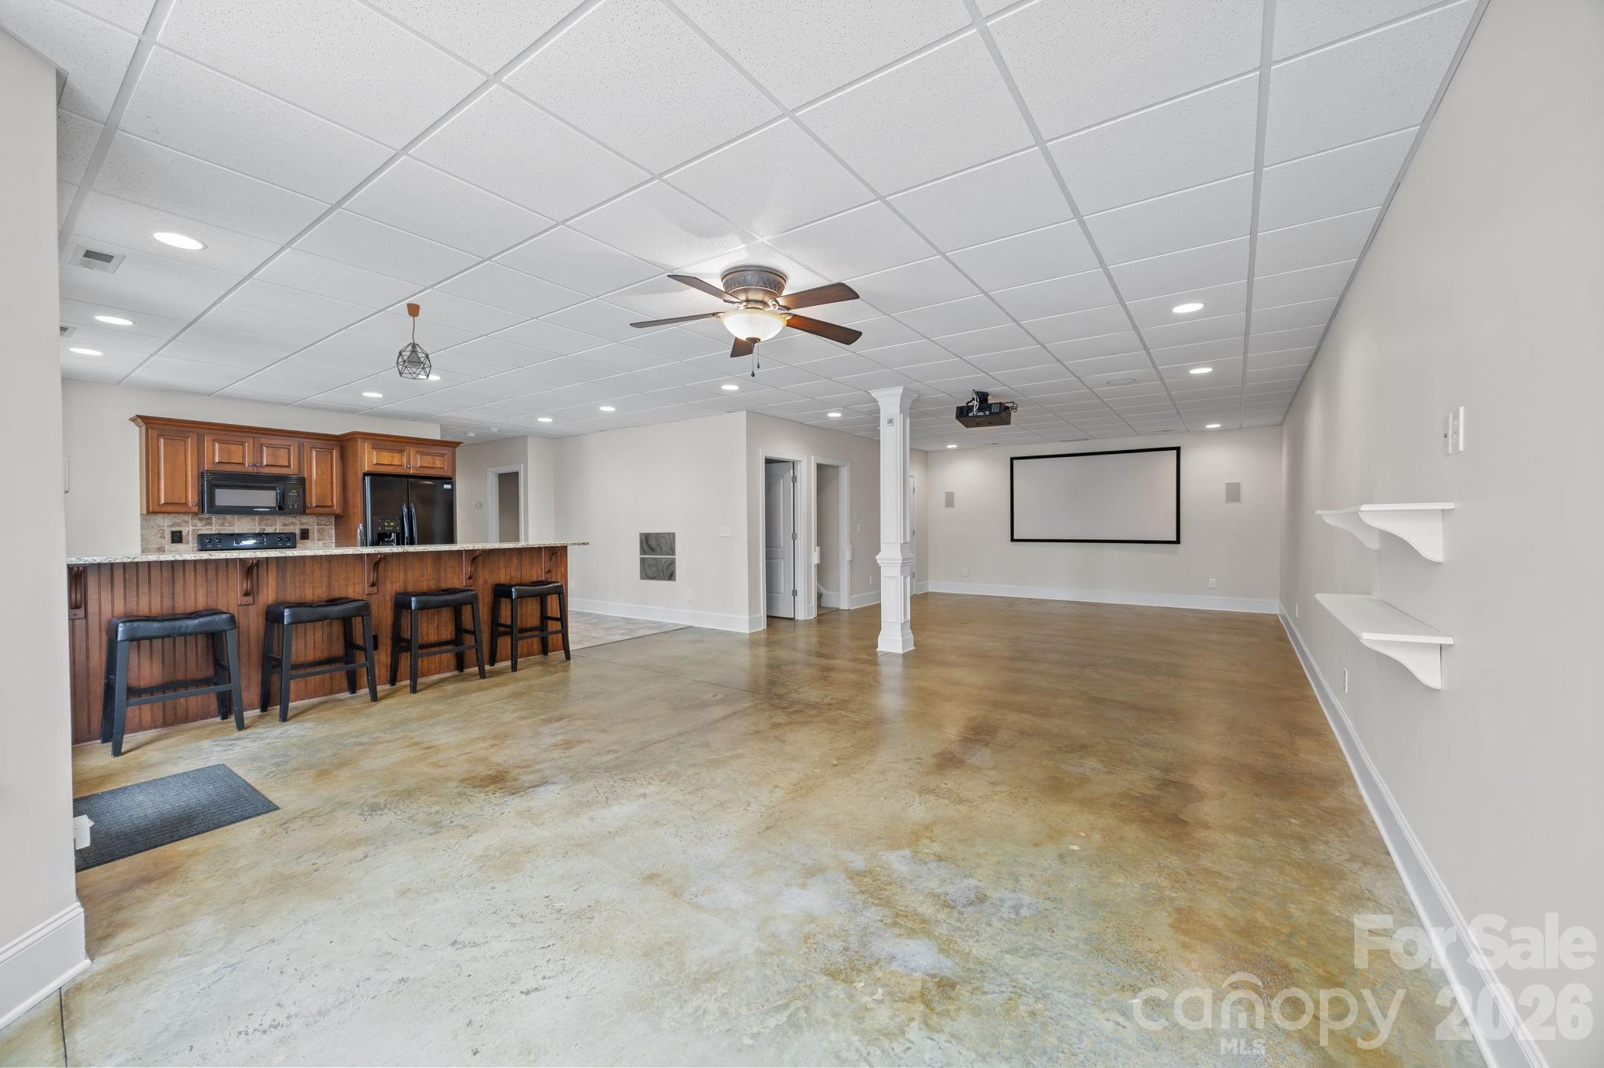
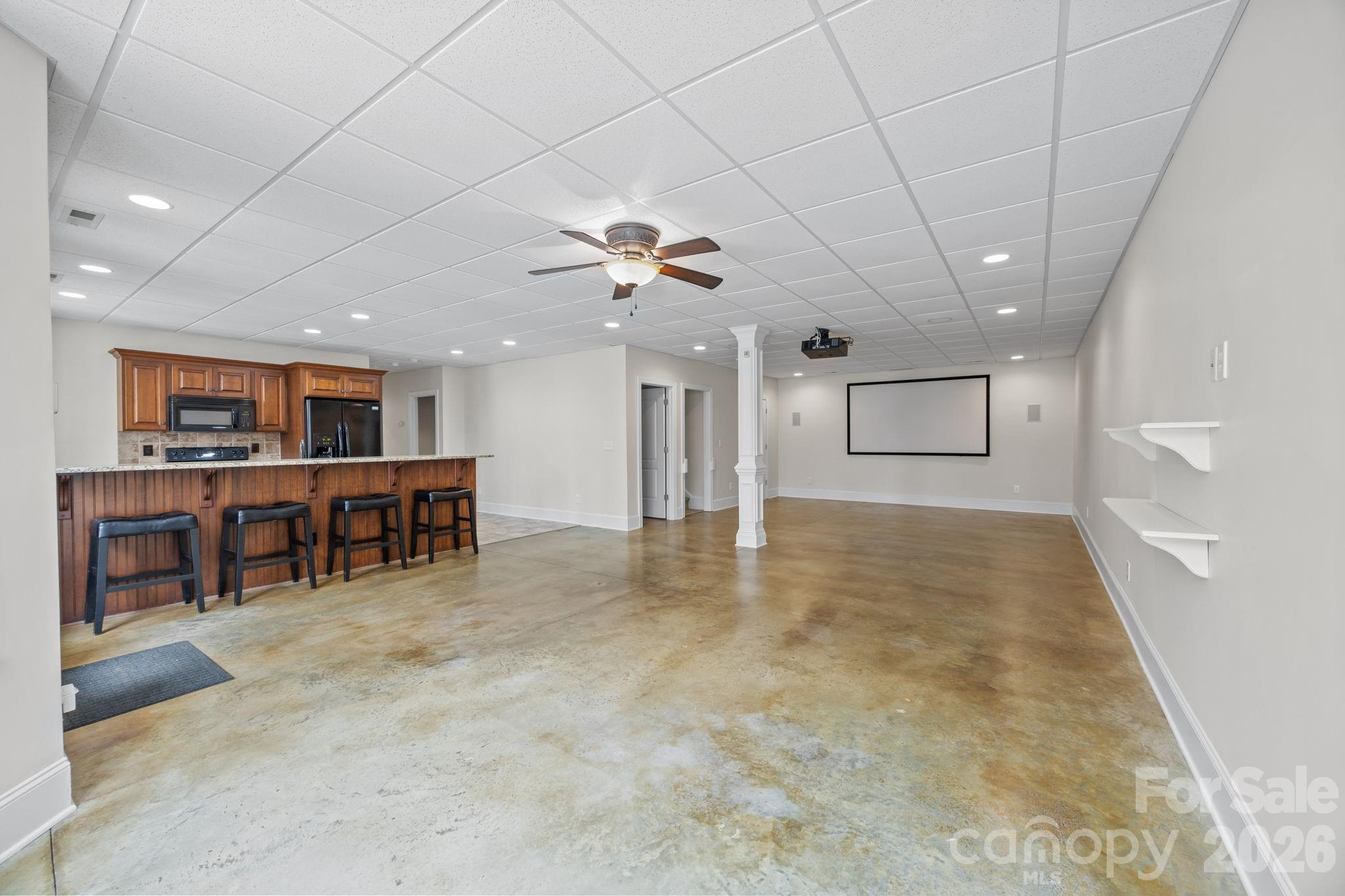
- pendant light [396,302,433,380]
- wall art [638,532,676,582]
